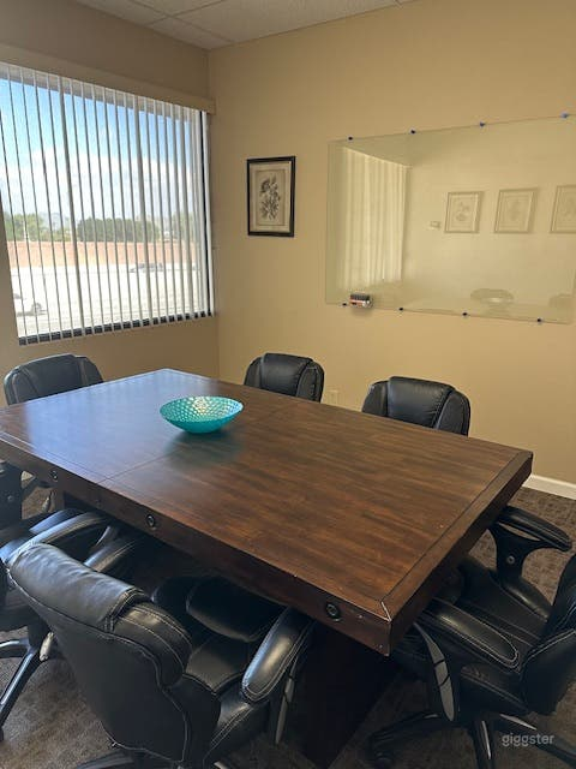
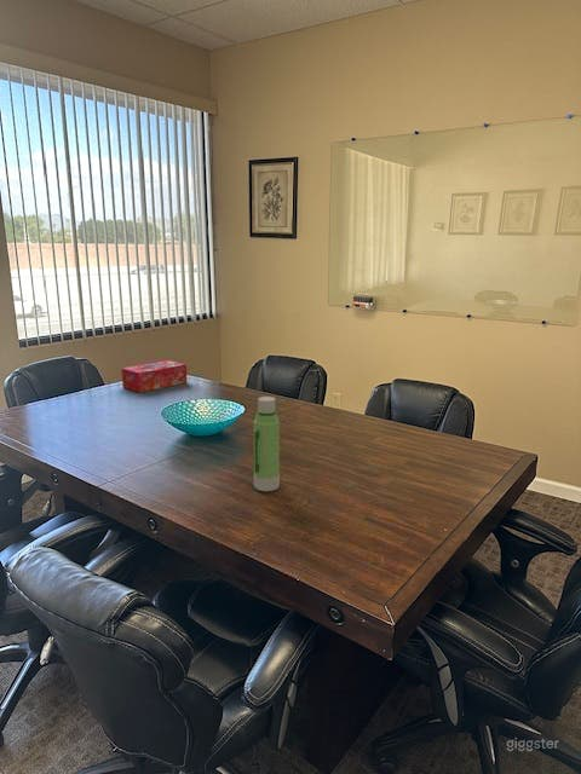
+ tissue box [120,359,188,394]
+ water bottle [253,395,281,492]
